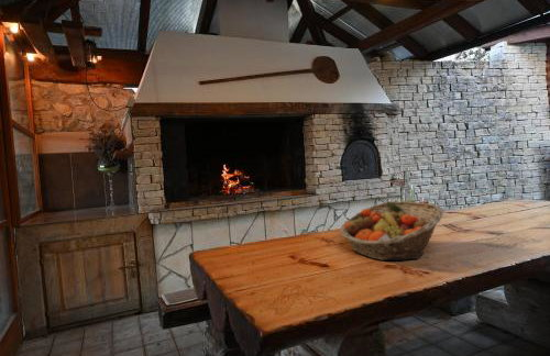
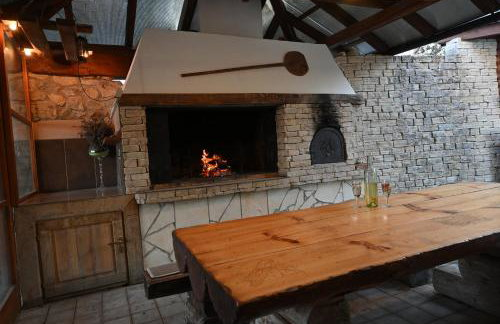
- fruit basket [339,200,444,262]
